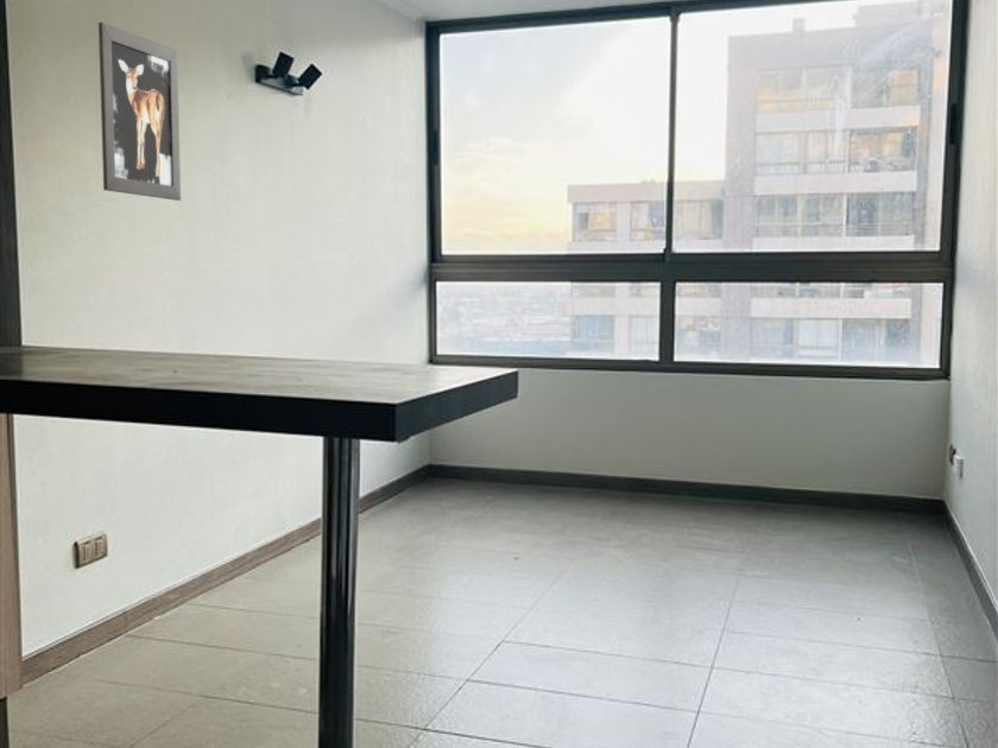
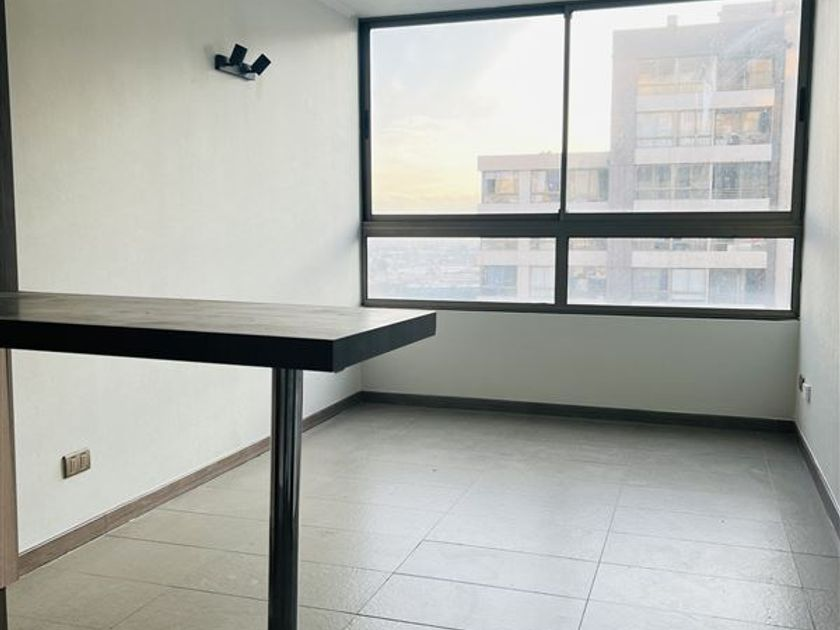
- wall art [97,21,182,202]
